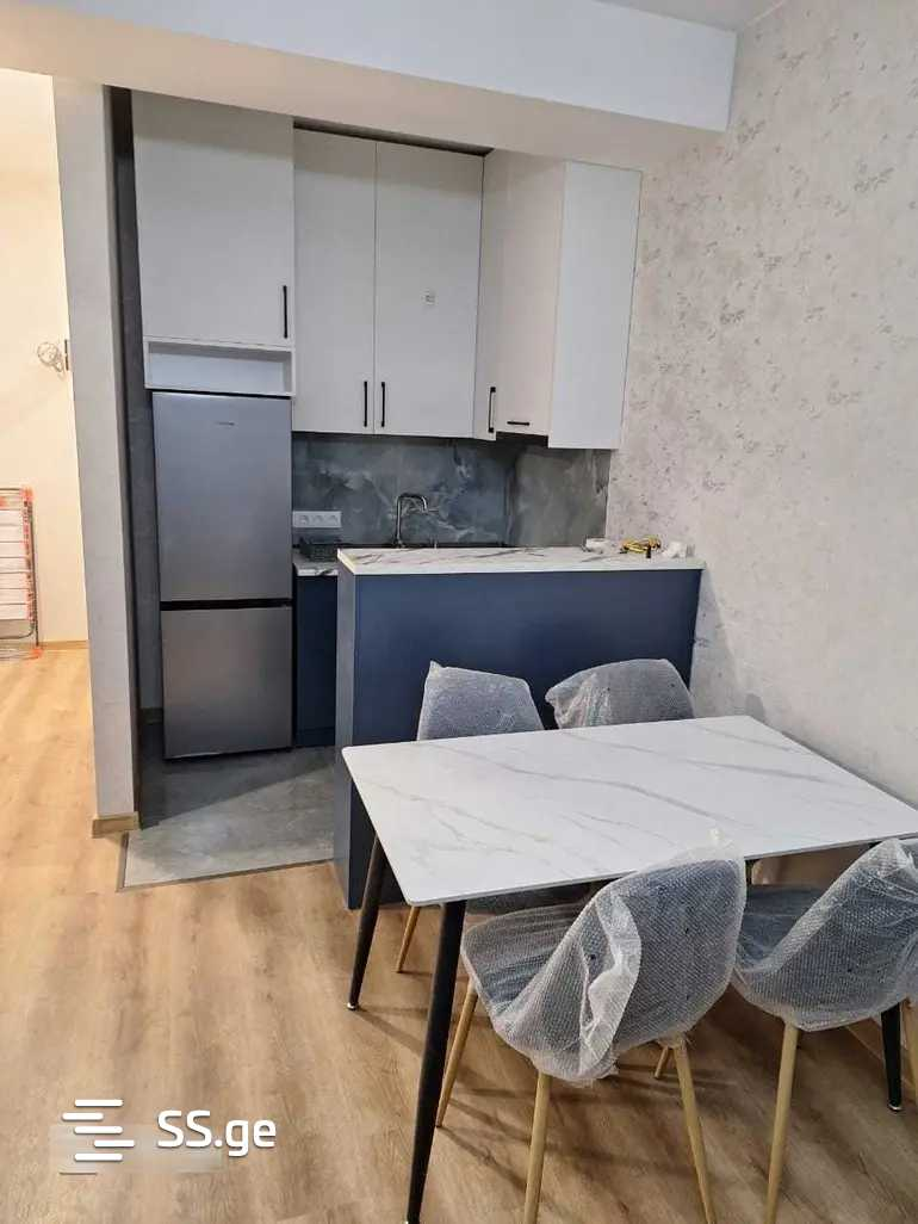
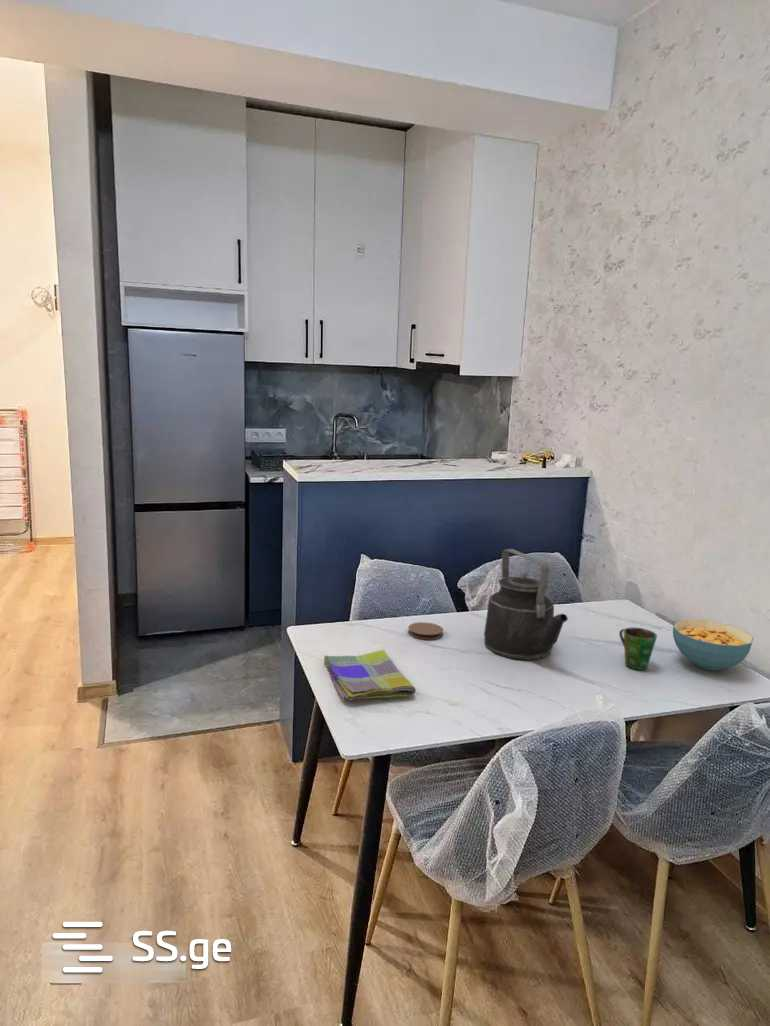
+ cup [618,626,658,671]
+ coaster [407,621,444,640]
+ dish towel [323,649,417,701]
+ kettle [483,548,569,661]
+ cereal bowl [672,618,755,671]
